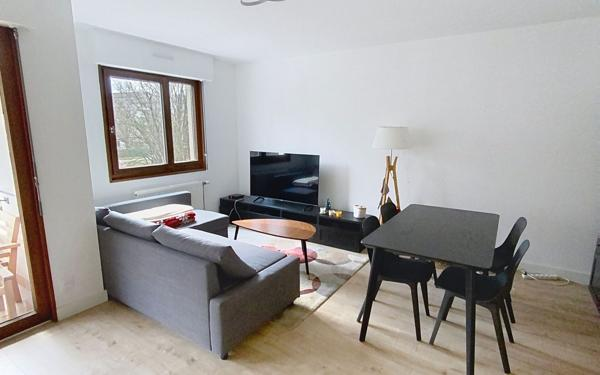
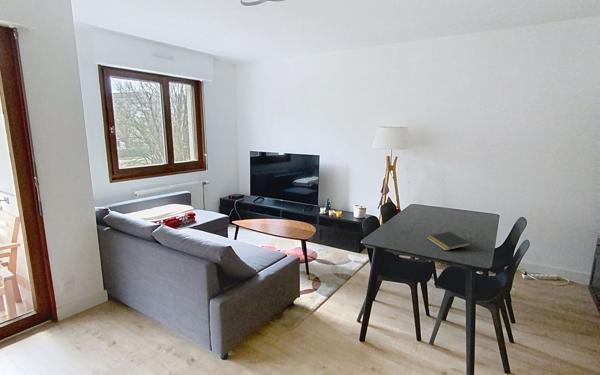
+ notepad [426,231,472,252]
